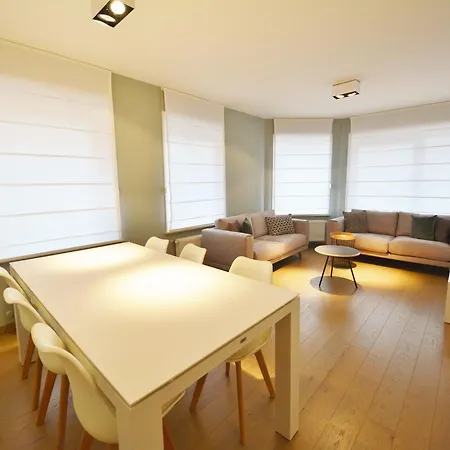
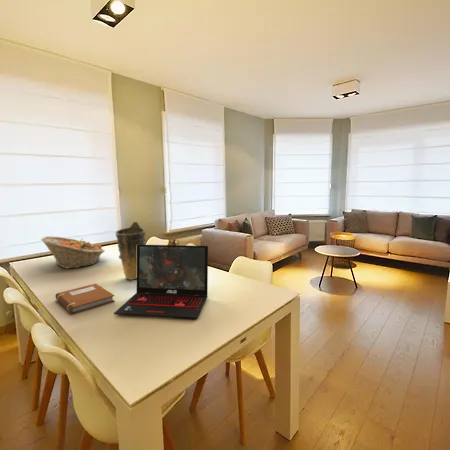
+ vase [114,221,147,281]
+ notebook [55,283,116,315]
+ laptop [113,244,209,320]
+ fruit basket [40,235,106,270]
